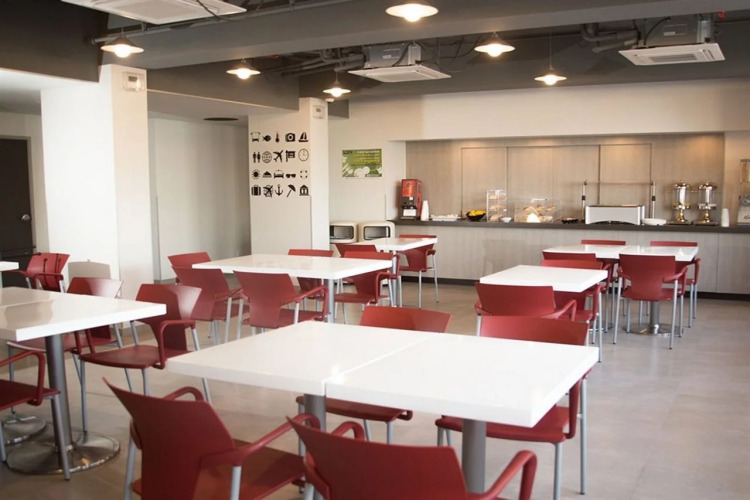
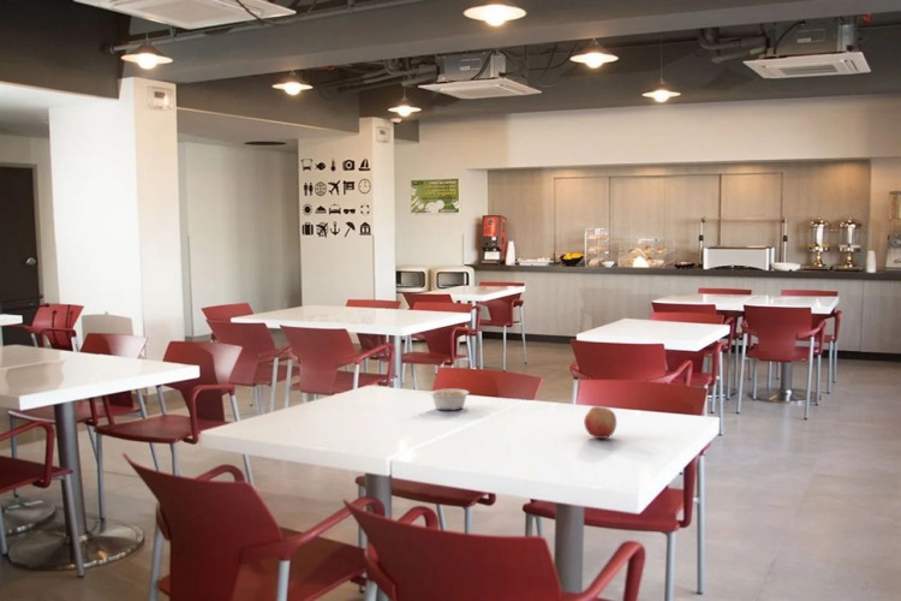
+ legume [422,388,471,411]
+ fruit [583,405,617,440]
